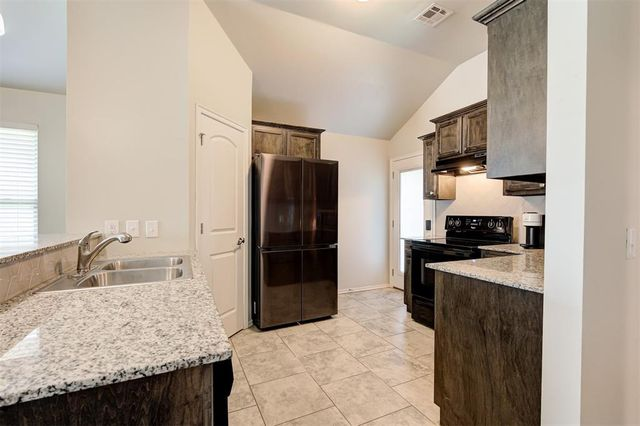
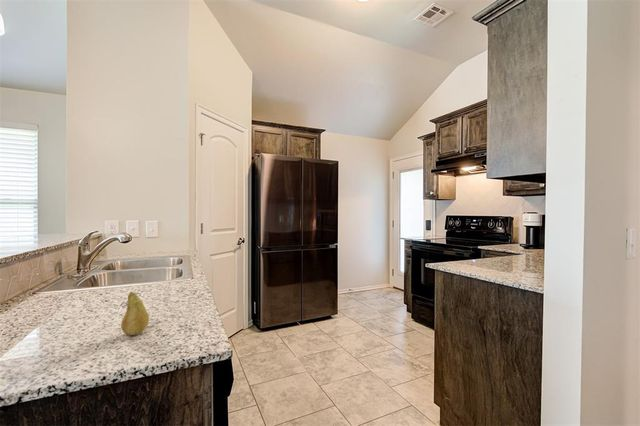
+ fruit [120,291,150,336]
